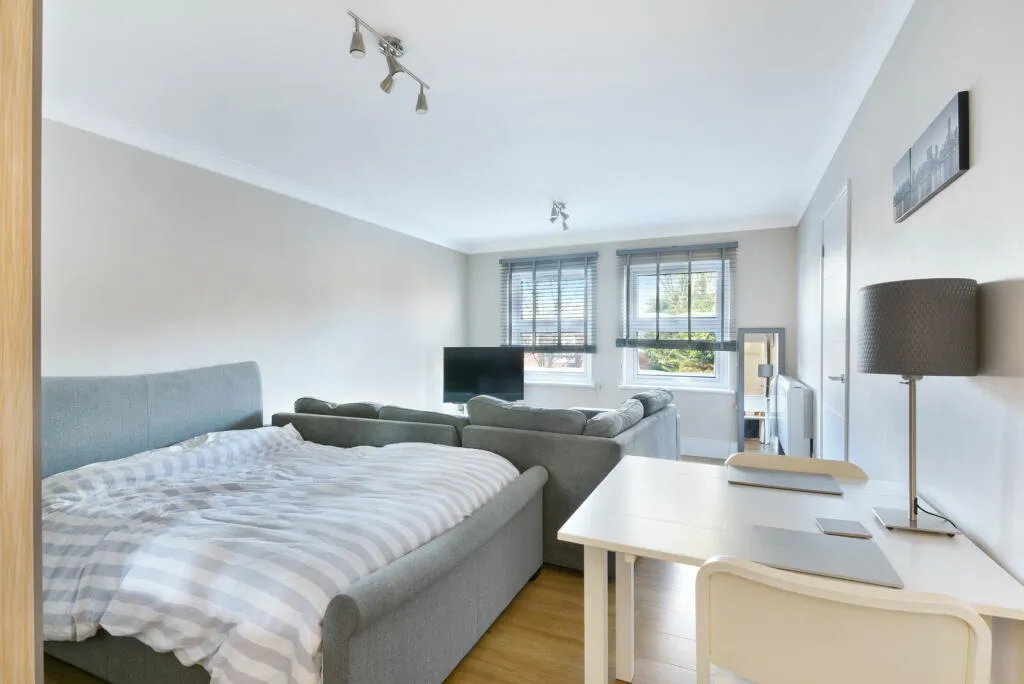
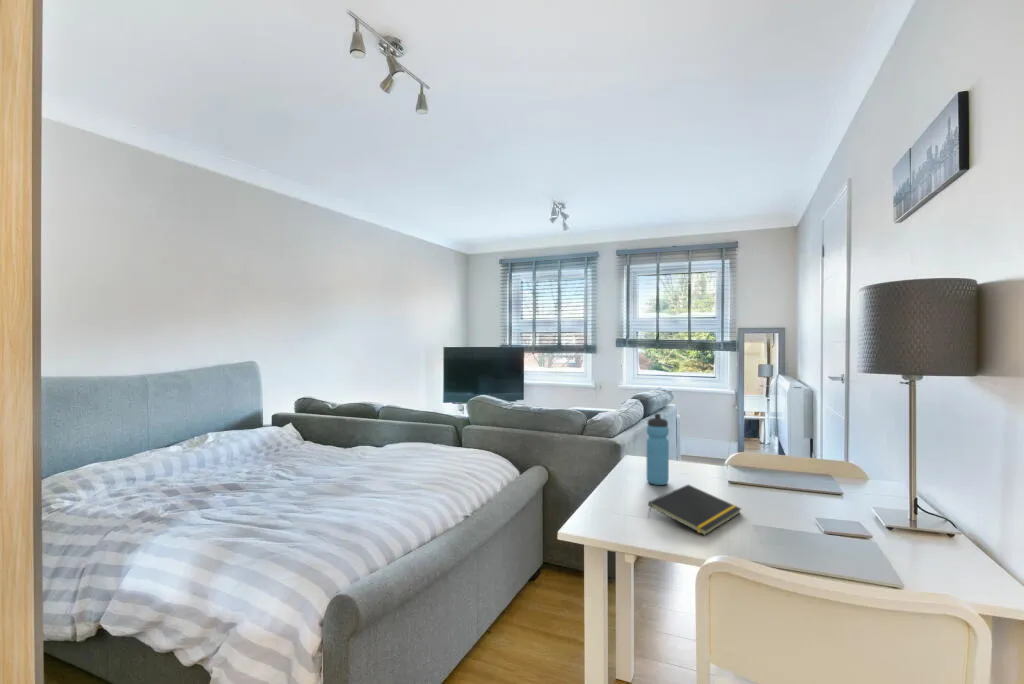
+ water bottle [646,413,670,486]
+ notepad [647,484,742,536]
